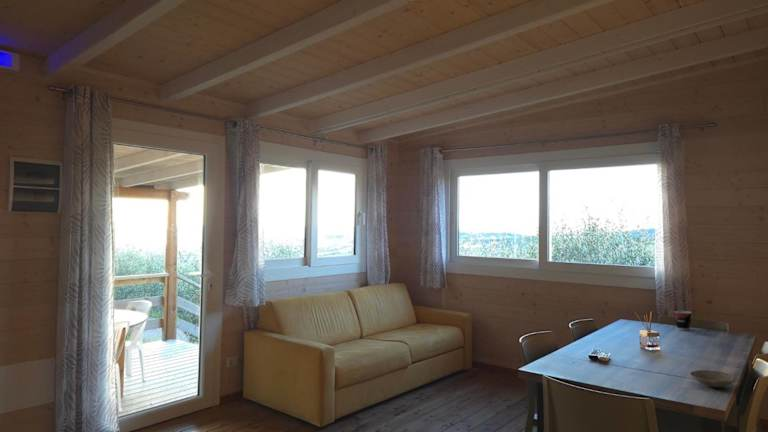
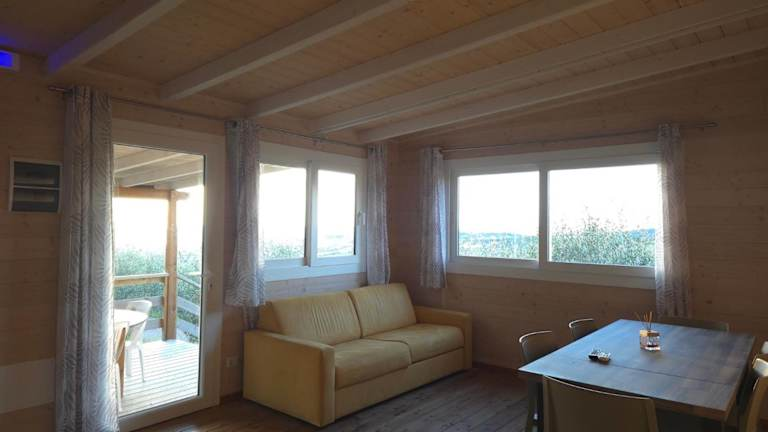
- bowl [689,369,736,389]
- cup [673,310,693,331]
